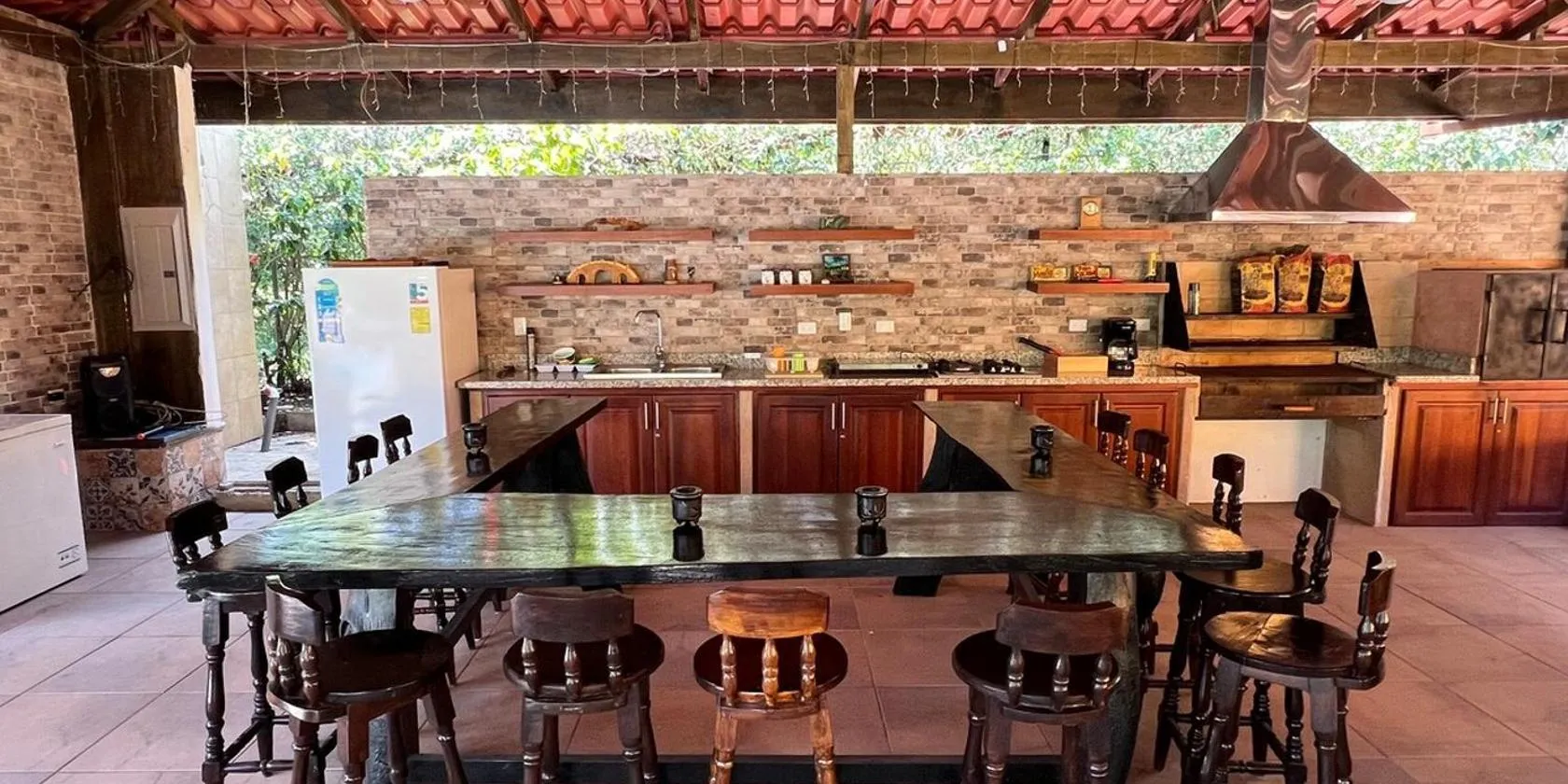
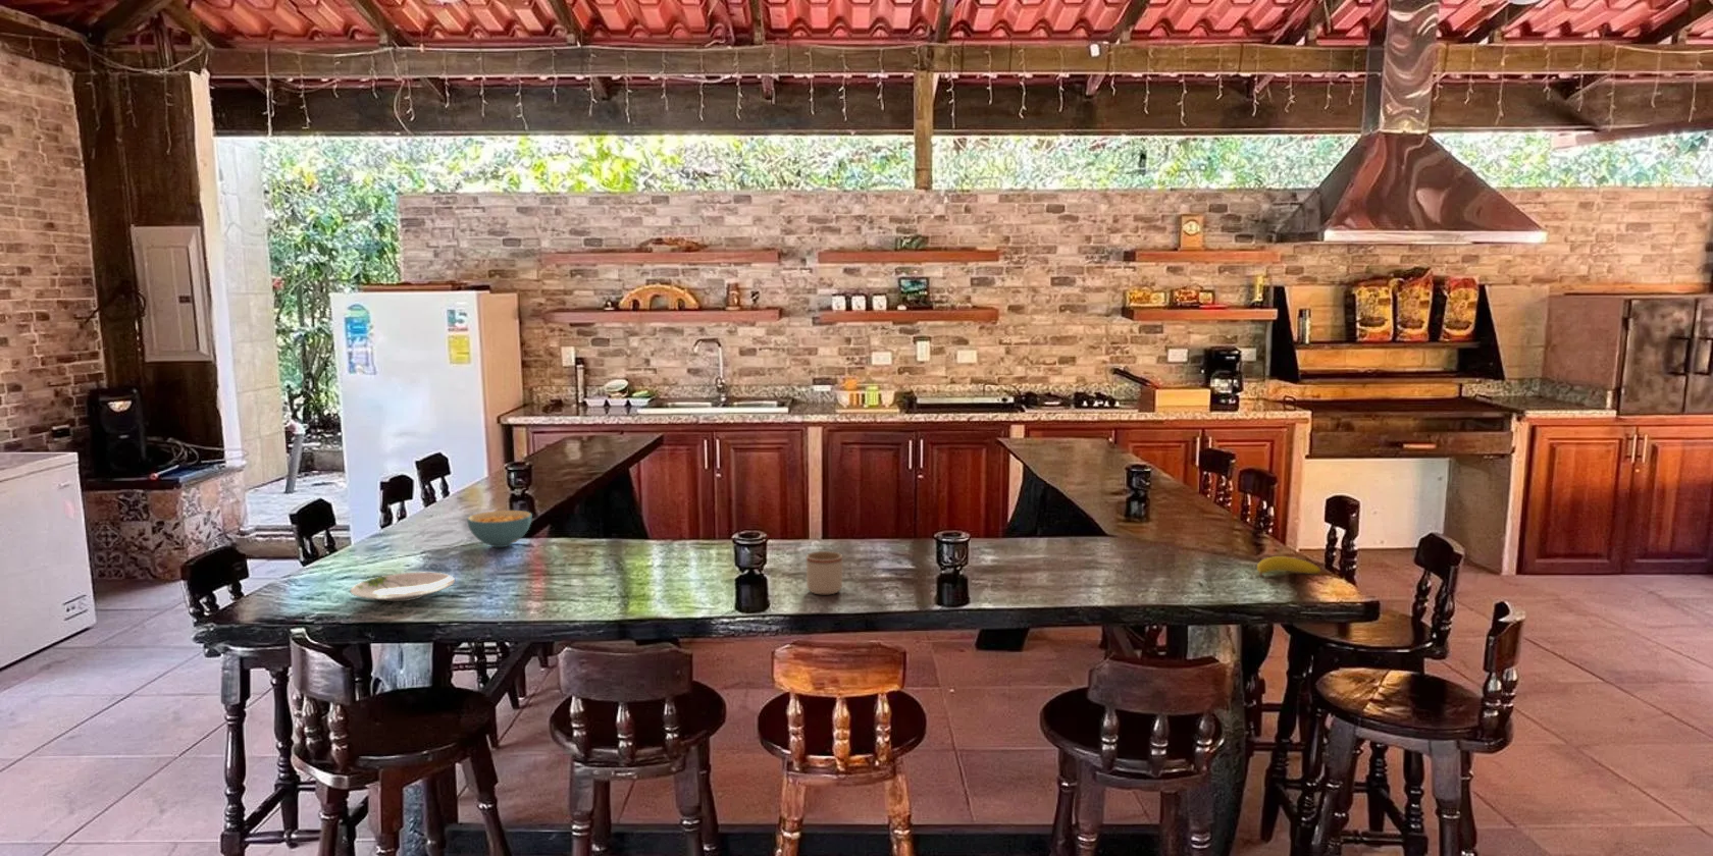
+ mug [805,550,843,595]
+ cereal bowl [466,510,533,548]
+ fruit [1256,556,1322,580]
+ plate [348,572,456,604]
